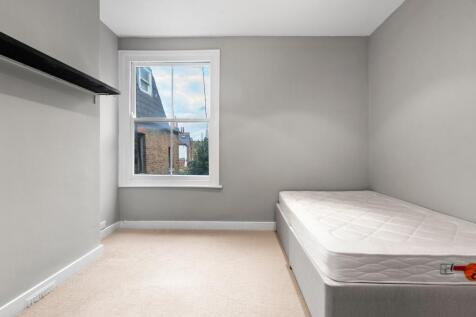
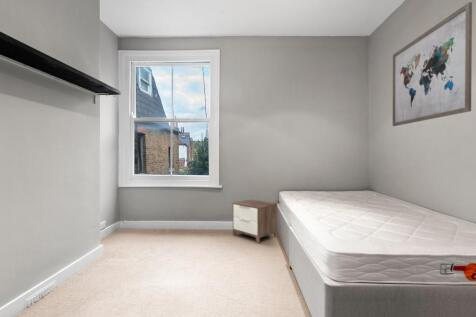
+ wall art [392,1,473,127]
+ nightstand [232,198,278,244]
